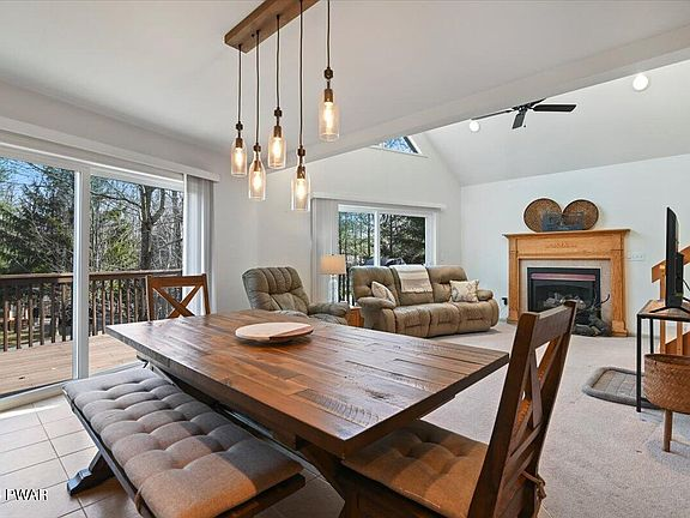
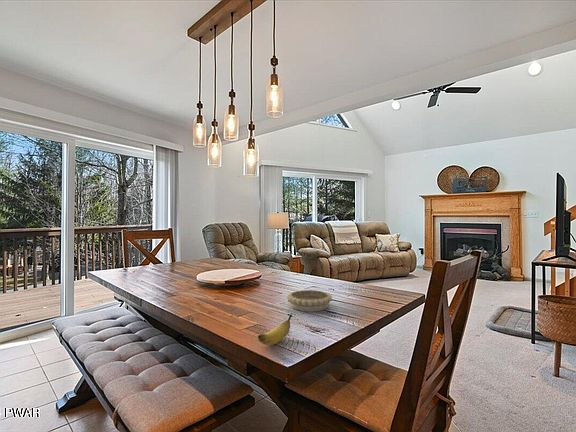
+ decorative bowl [286,289,333,312]
+ banana [257,313,293,346]
